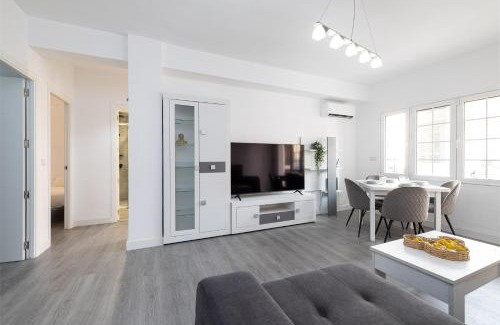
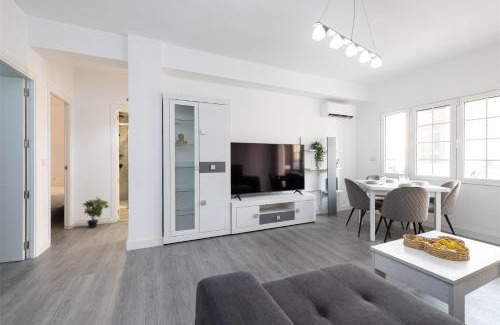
+ potted plant [81,196,110,229]
